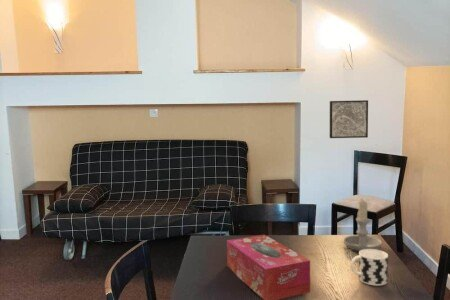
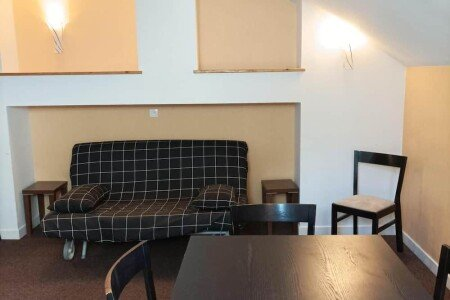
- tissue box [226,234,311,300]
- wall art [329,99,369,139]
- candle [343,197,383,252]
- cup [350,249,389,287]
